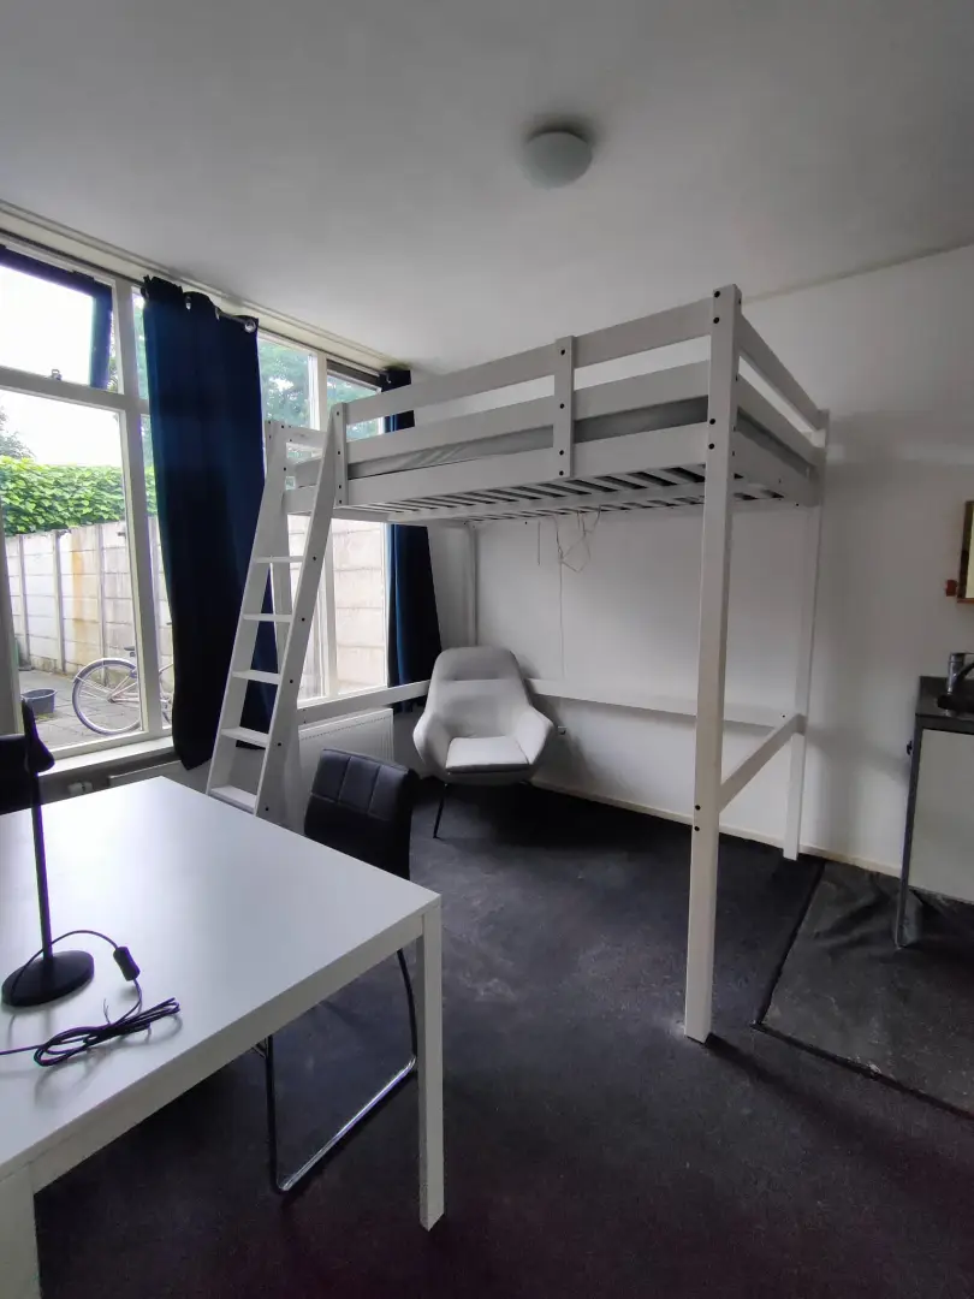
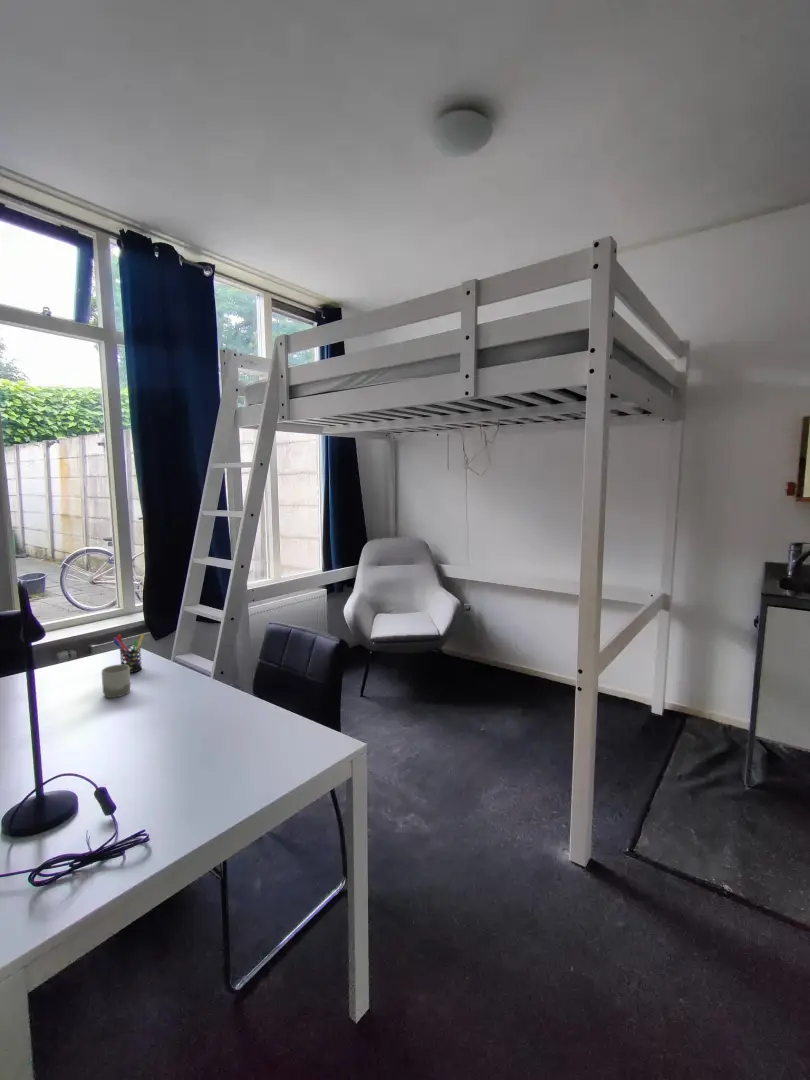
+ pen holder [112,633,145,674]
+ cup [101,663,132,699]
